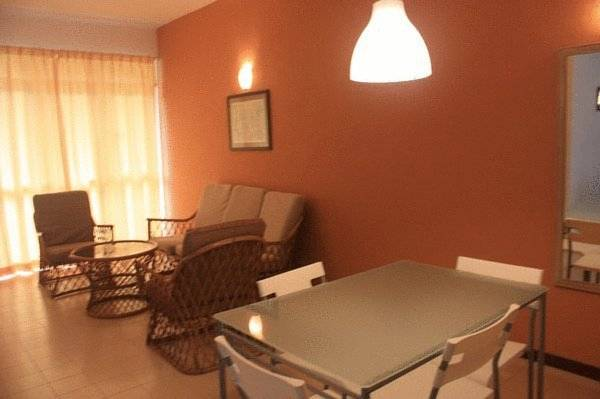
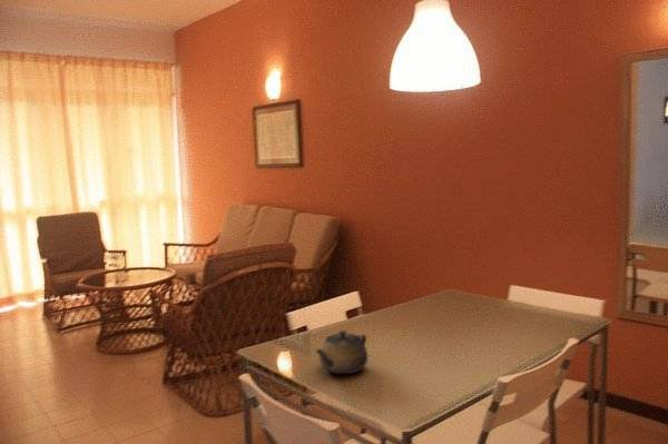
+ teapot [314,329,369,375]
